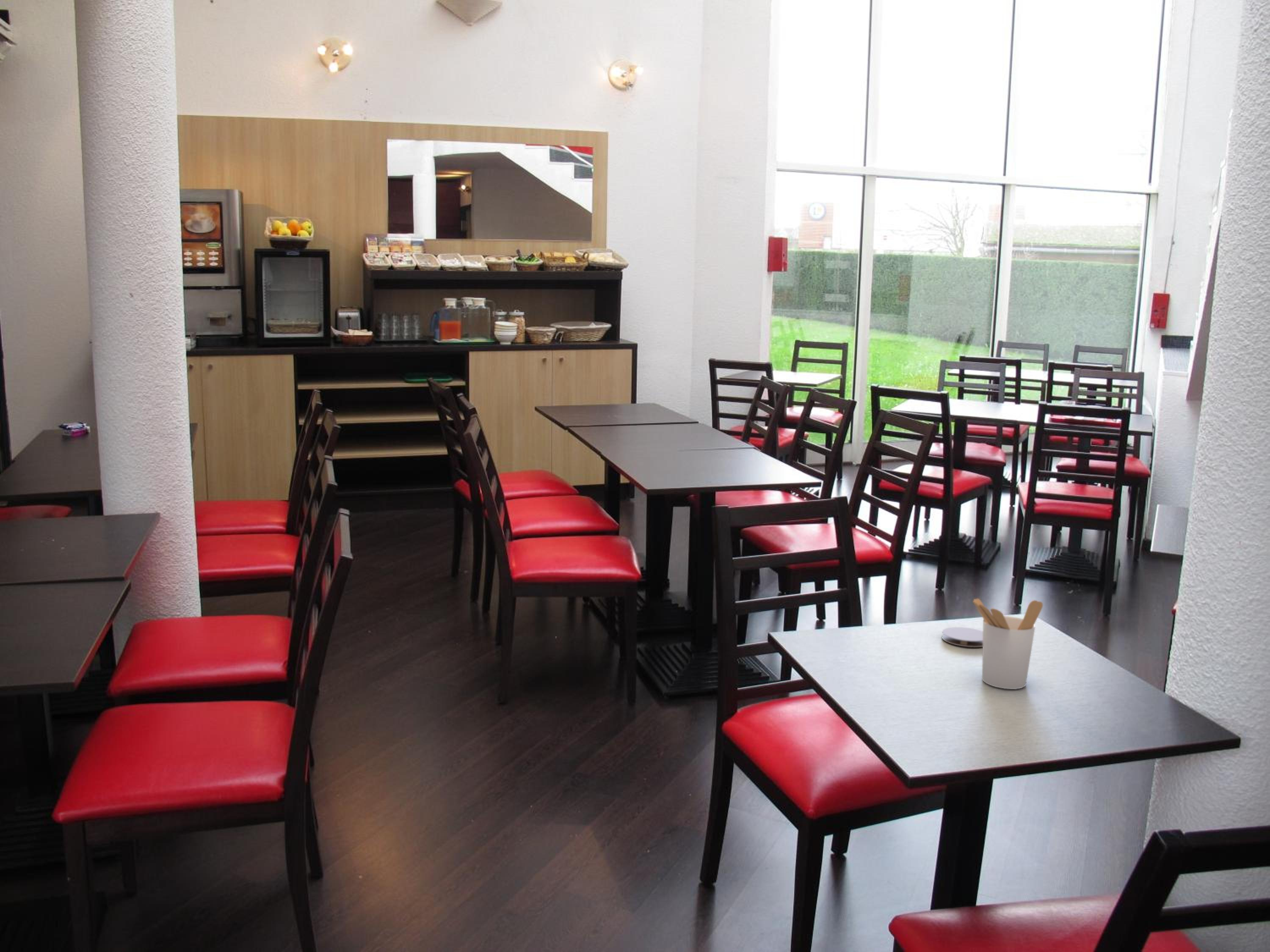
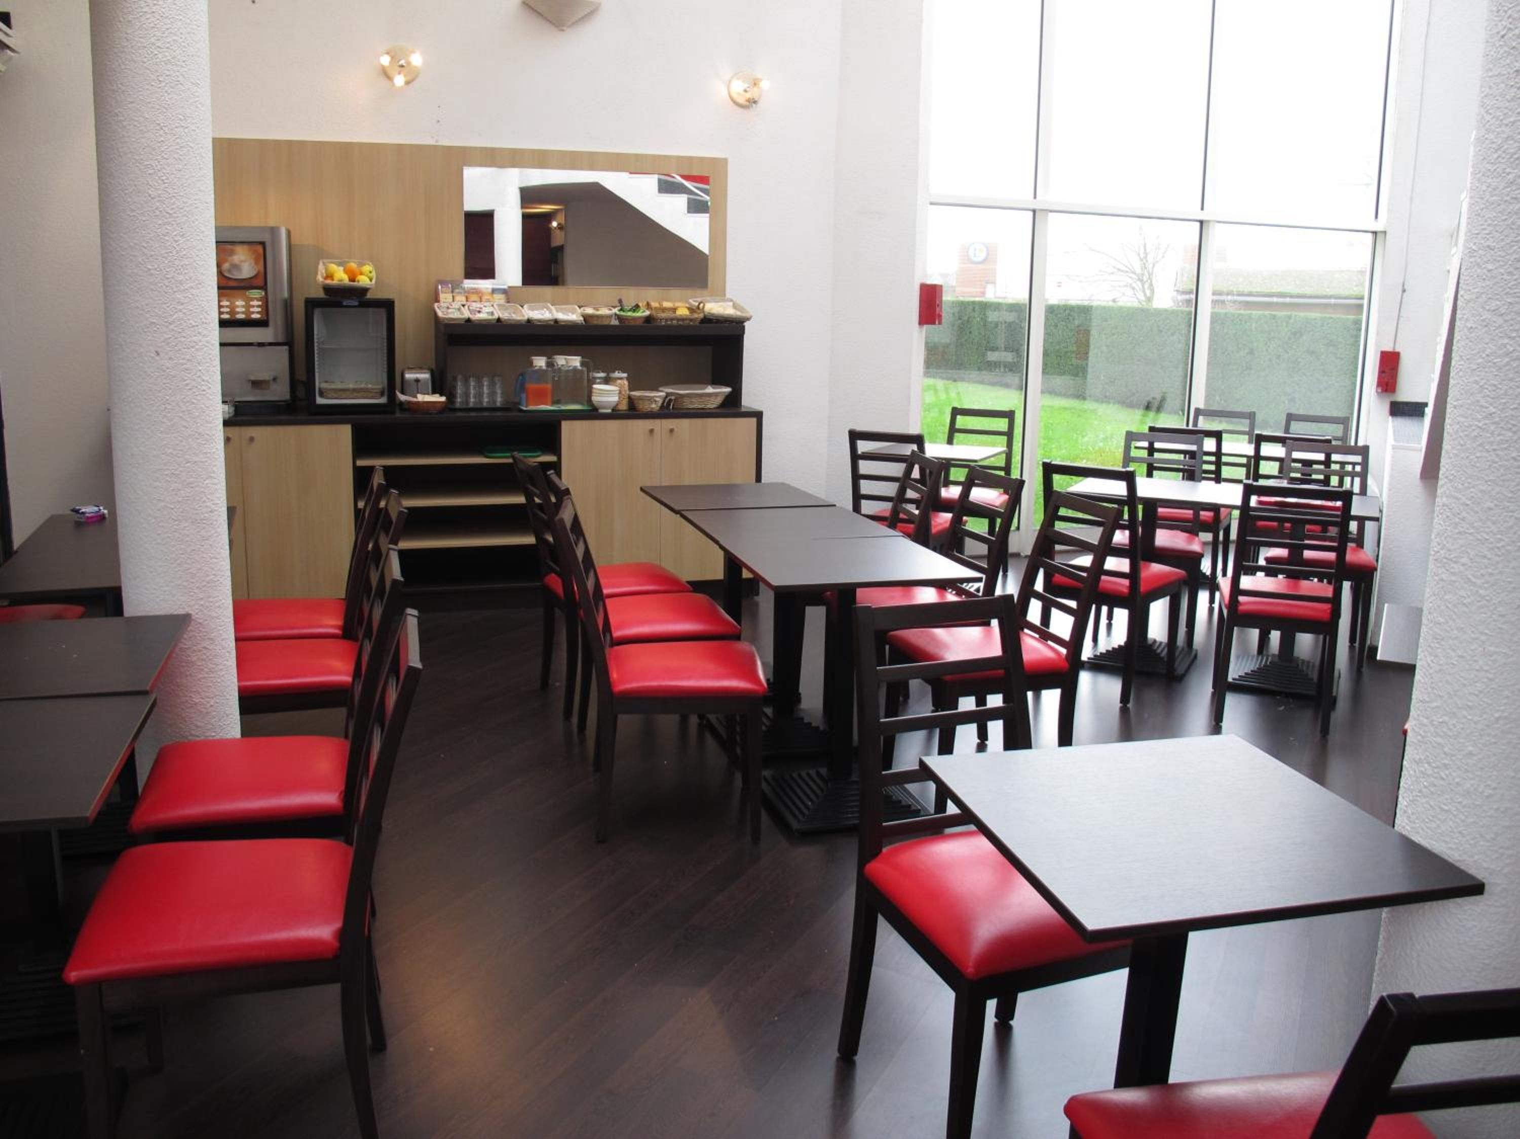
- coaster [941,627,983,648]
- utensil holder [972,598,1044,690]
